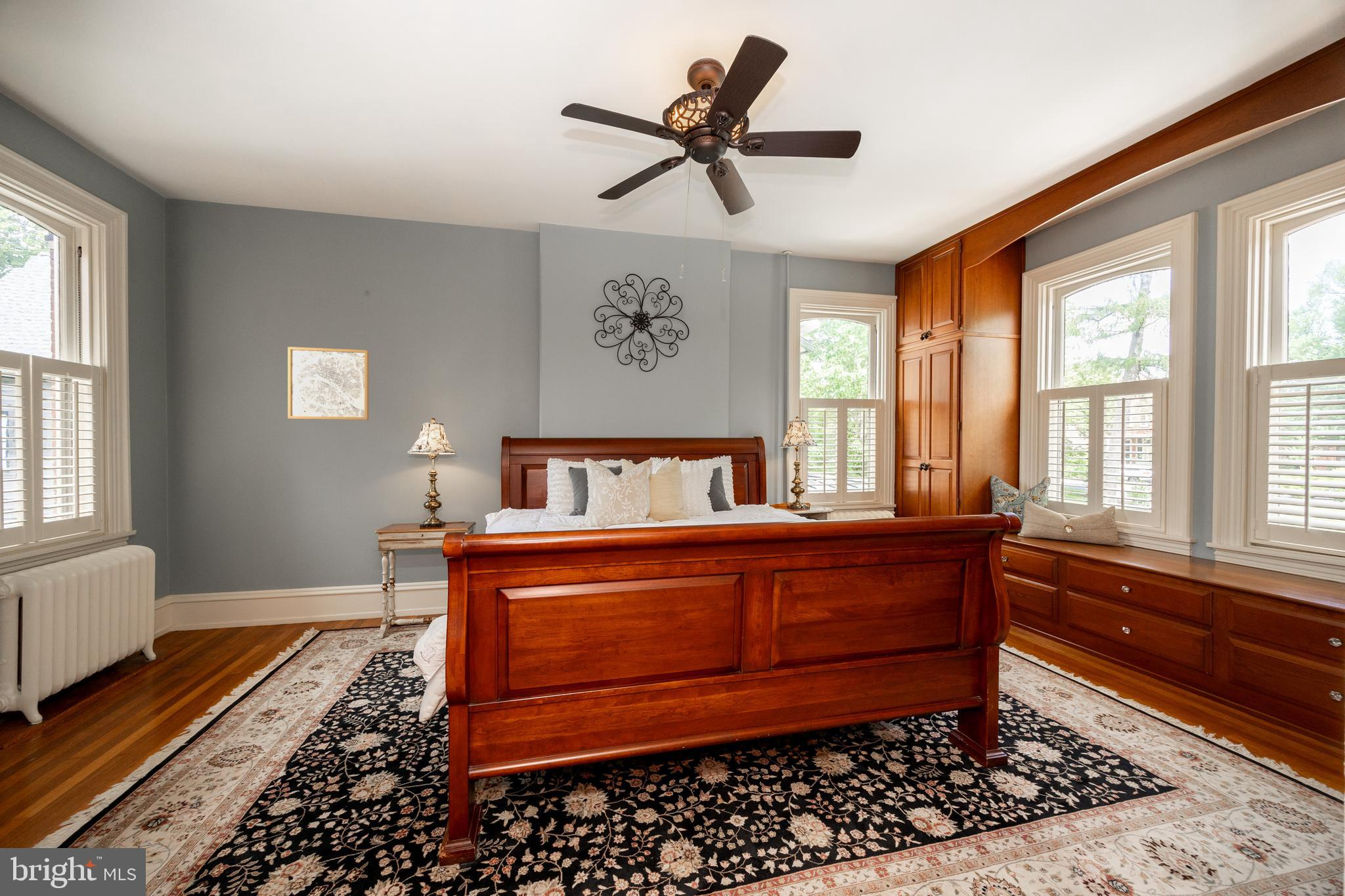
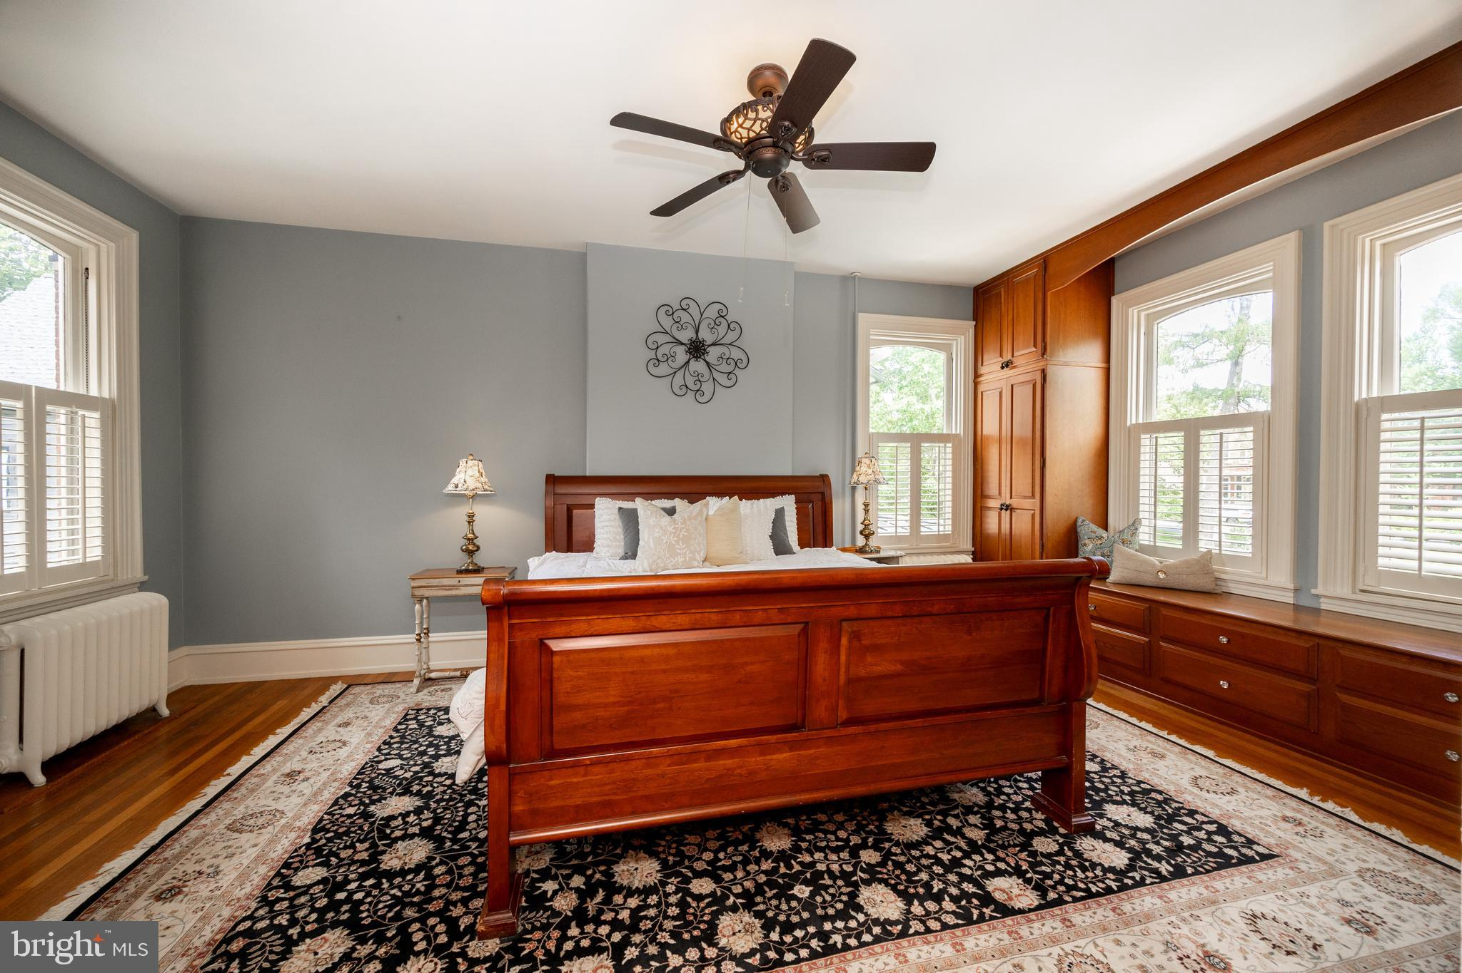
- wall art [287,346,369,421]
